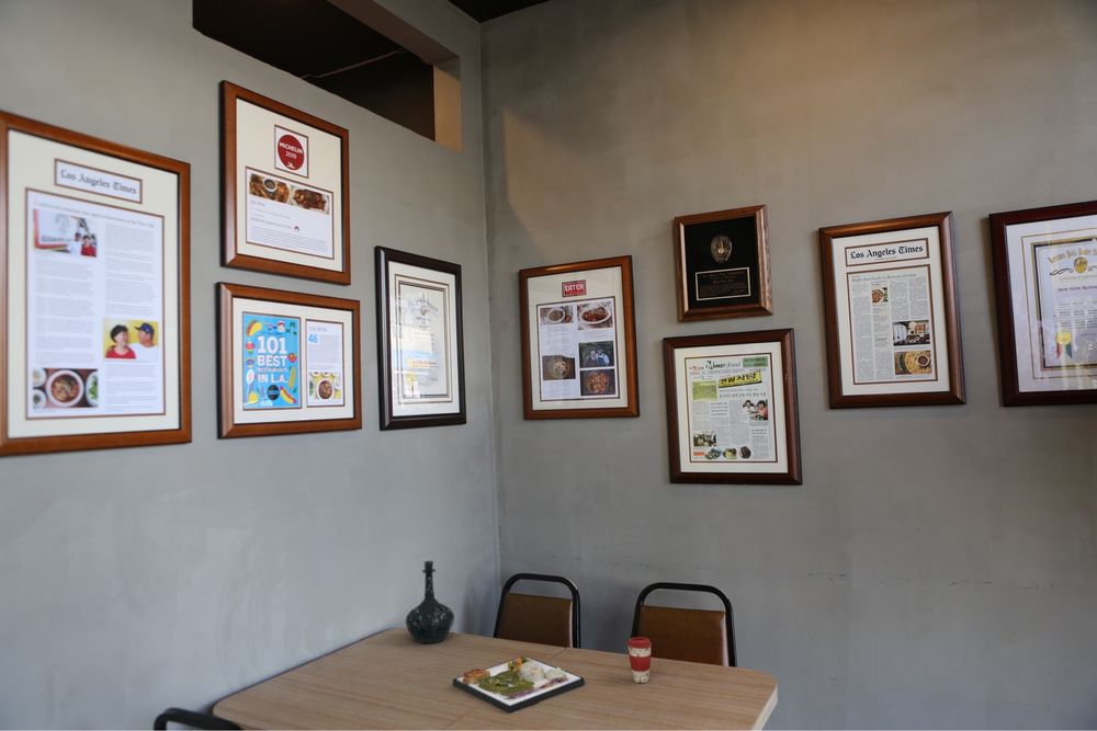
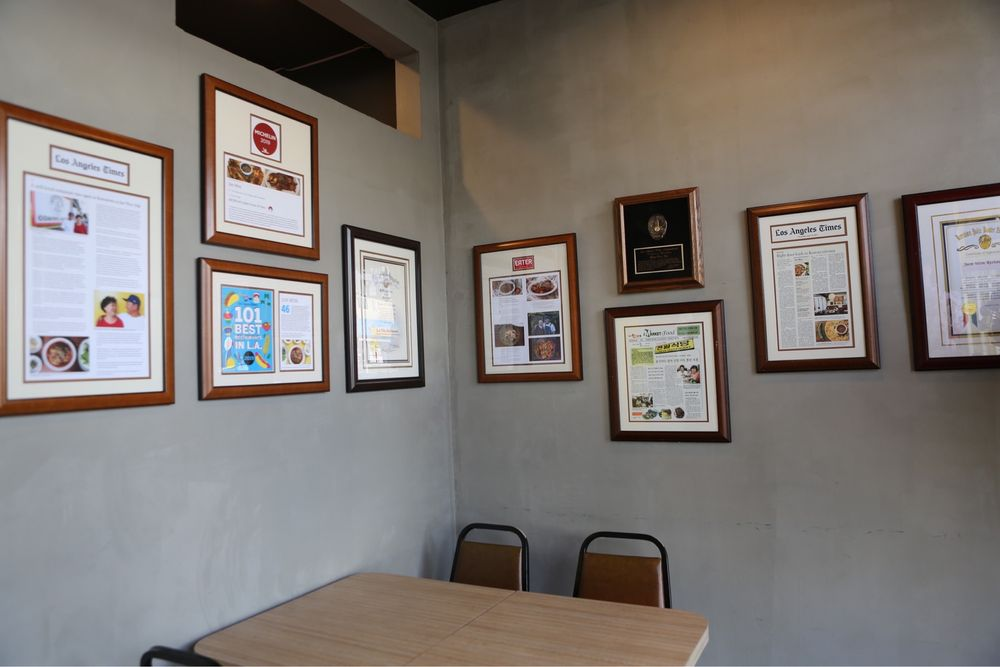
- bottle [405,560,455,644]
- coffee cup [626,636,653,684]
- dinner plate [452,654,586,715]
